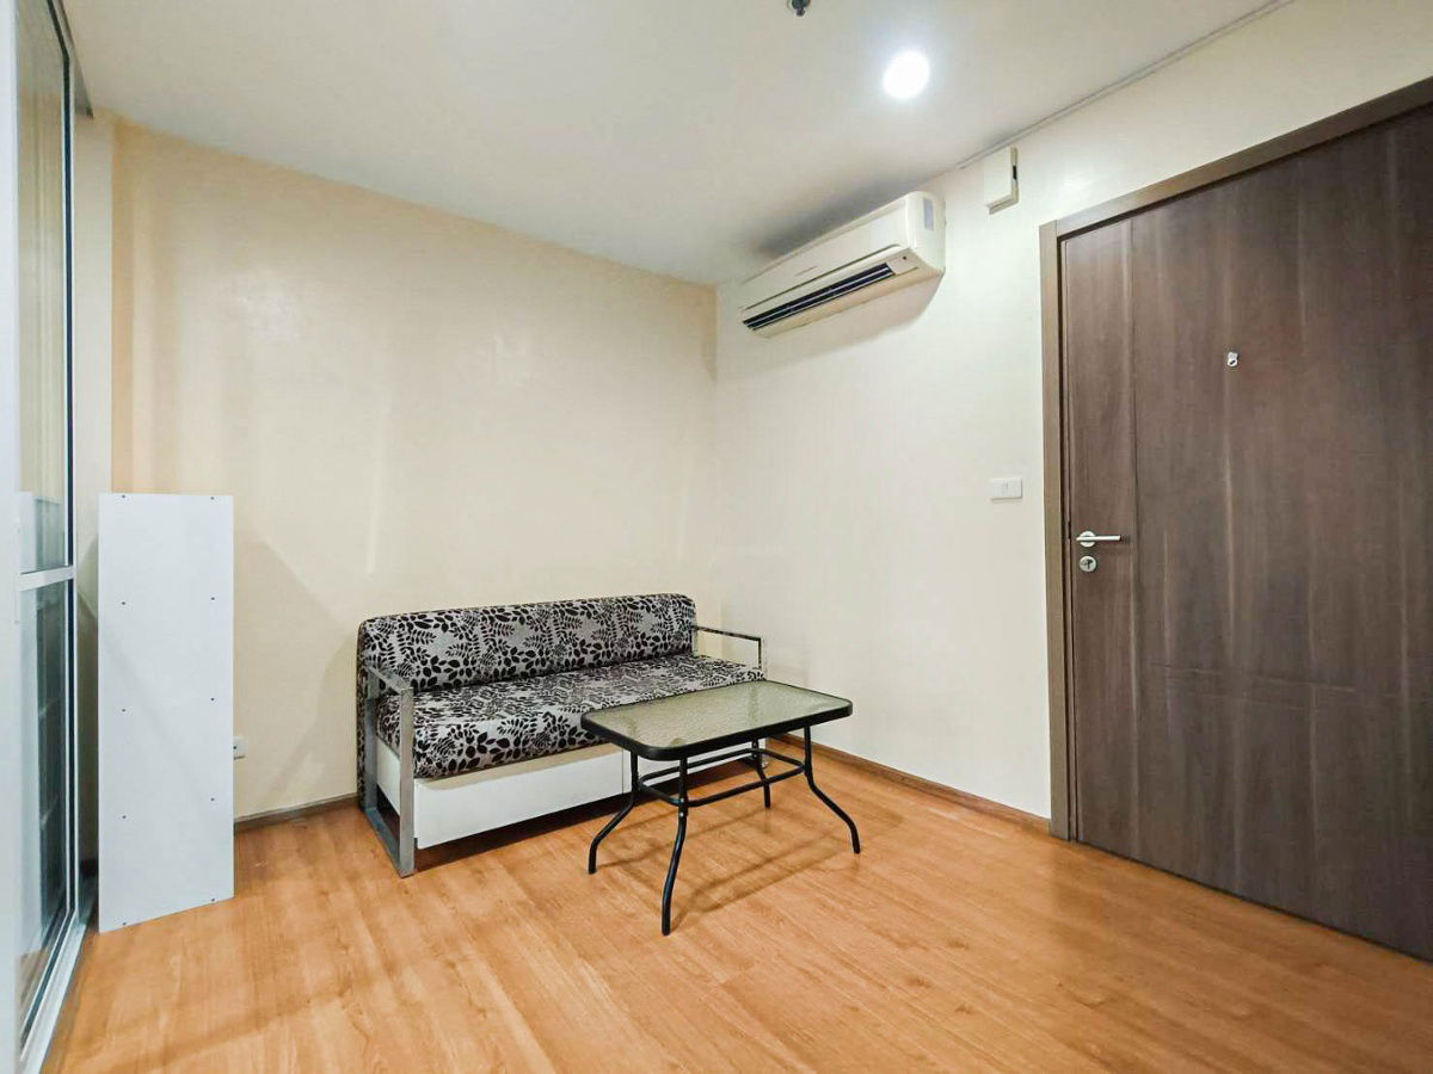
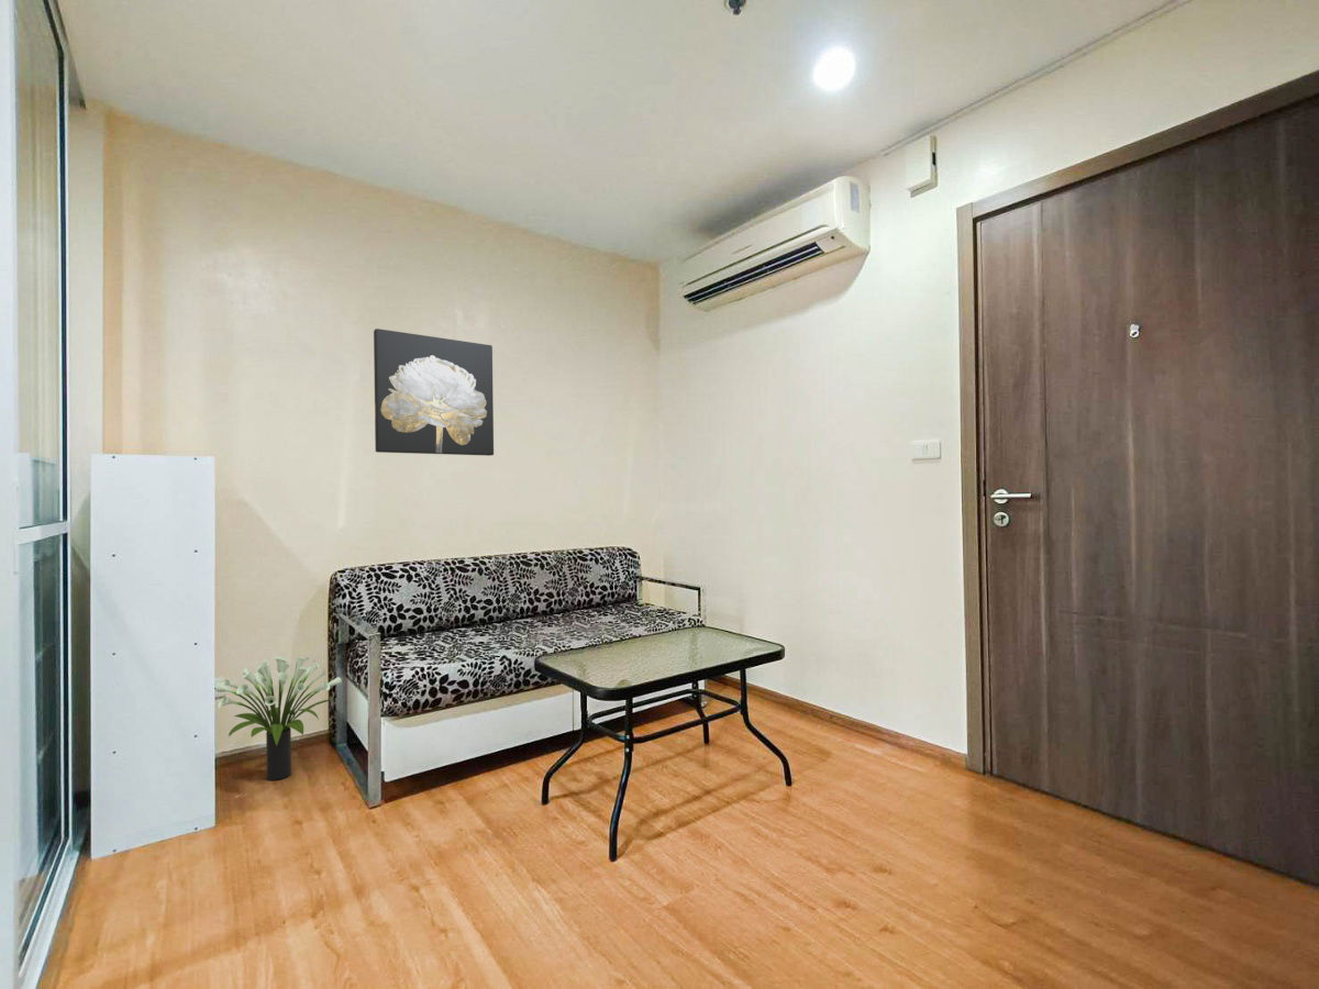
+ wall art [373,327,495,457]
+ potted plant [214,655,343,781]
